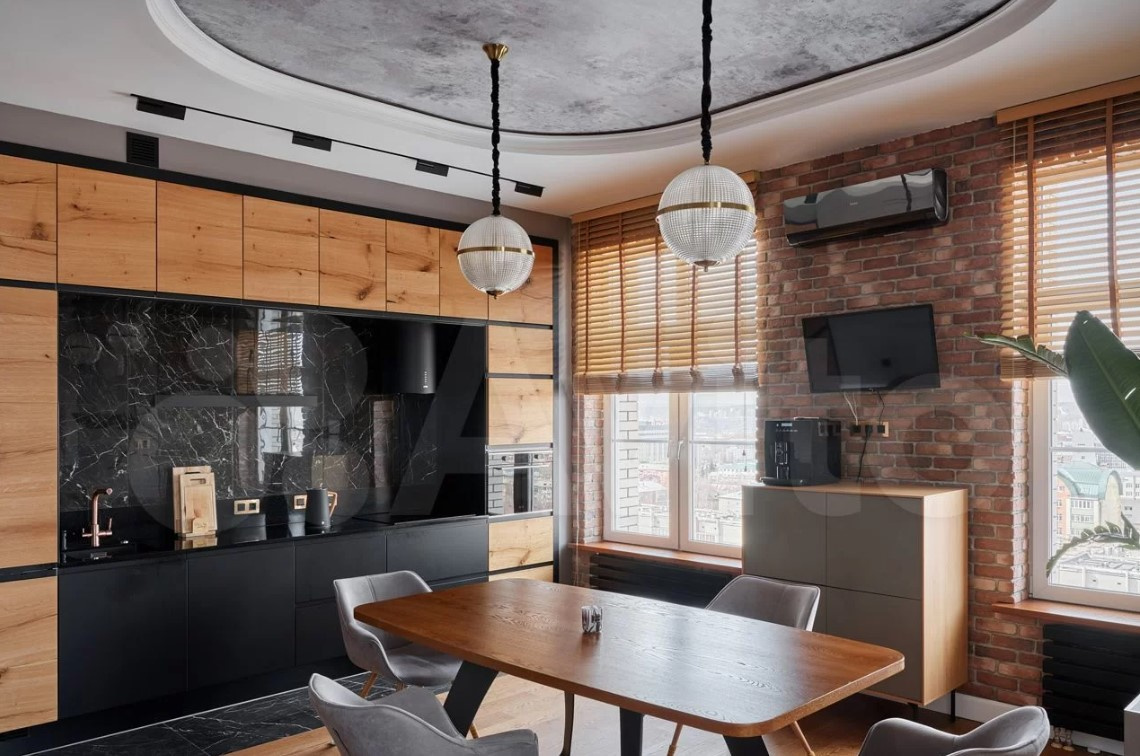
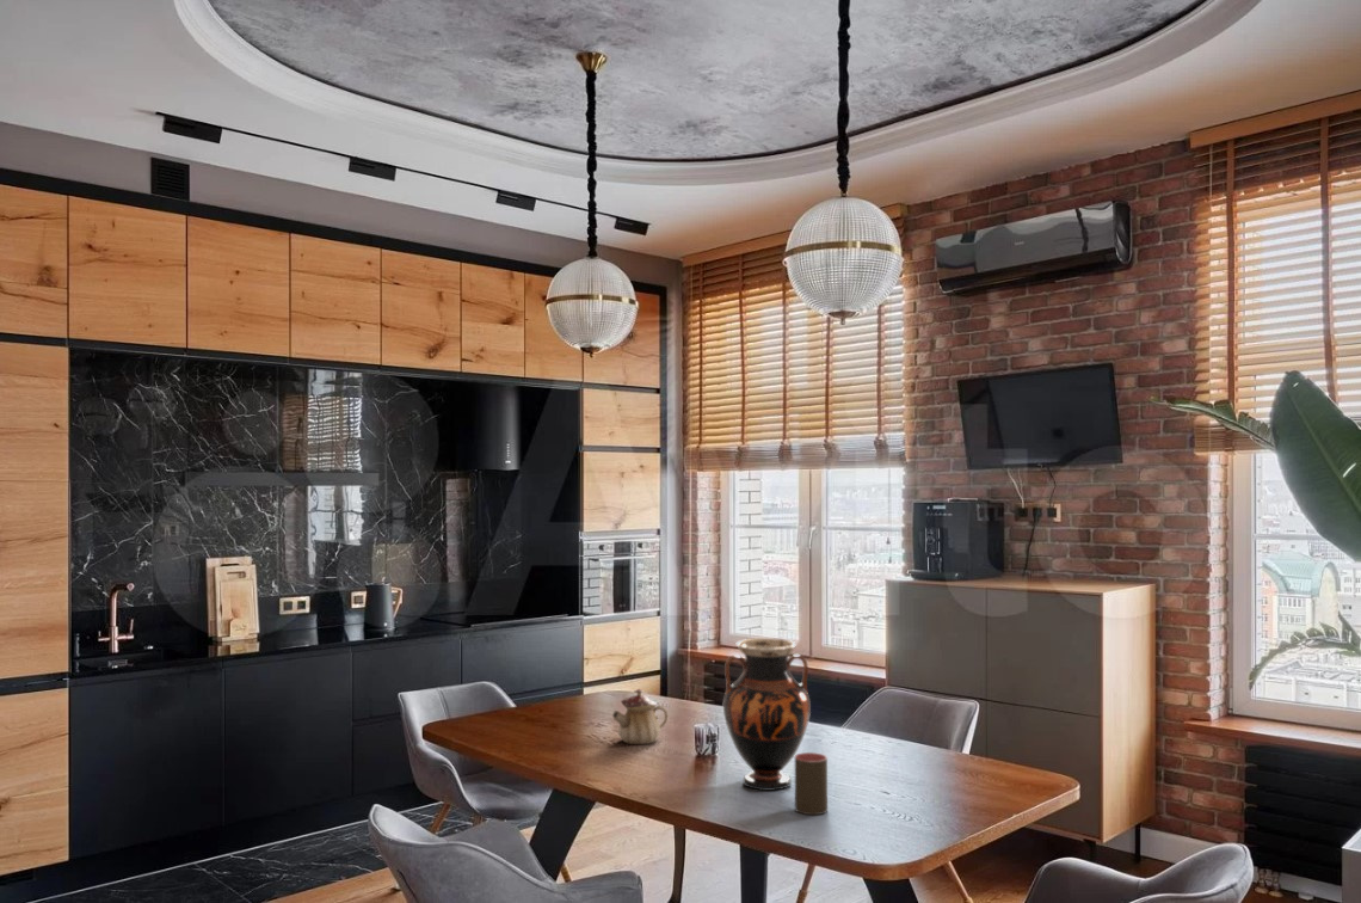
+ teapot [611,688,670,745]
+ vase [722,638,812,792]
+ cup [794,751,829,816]
